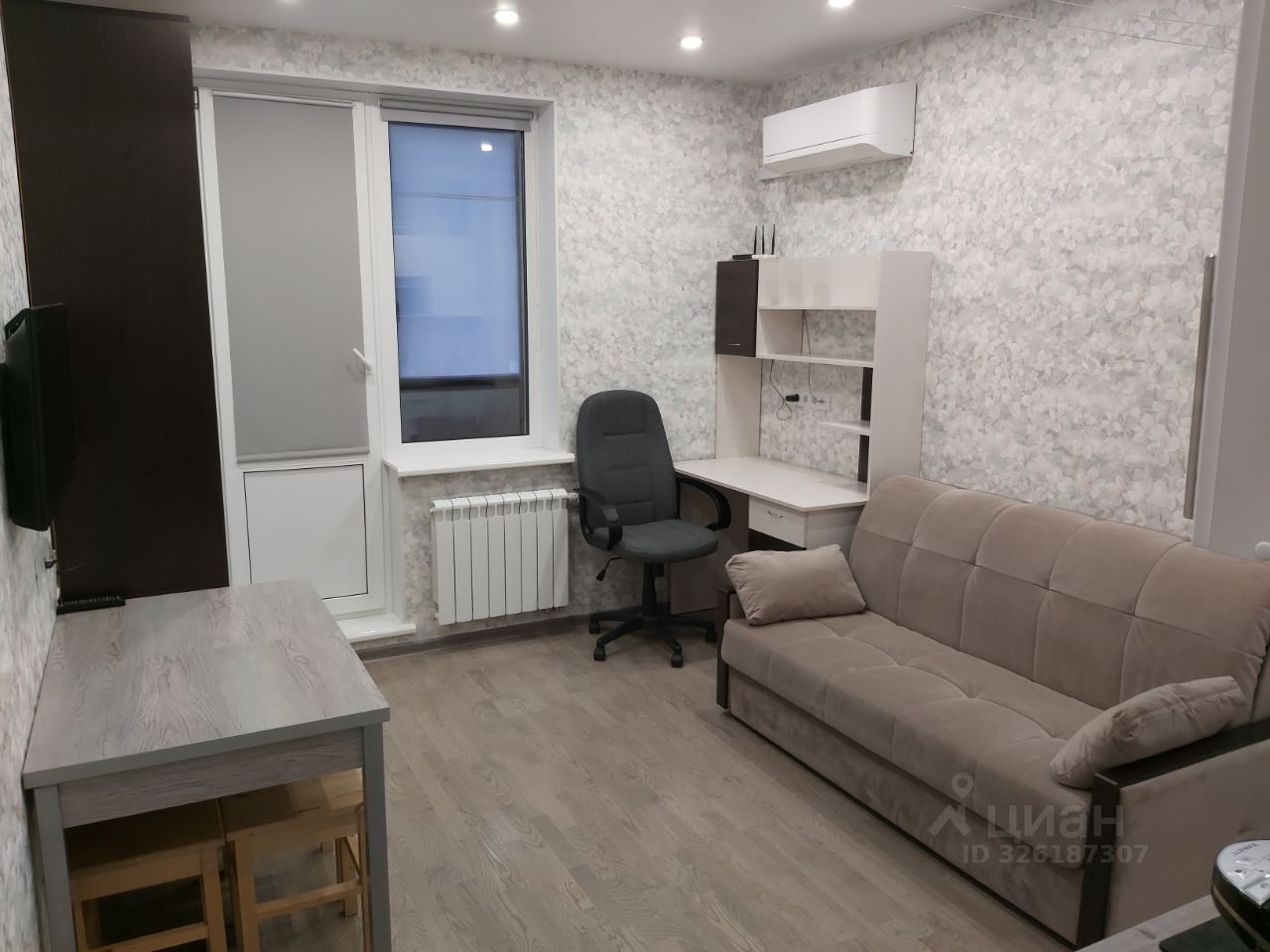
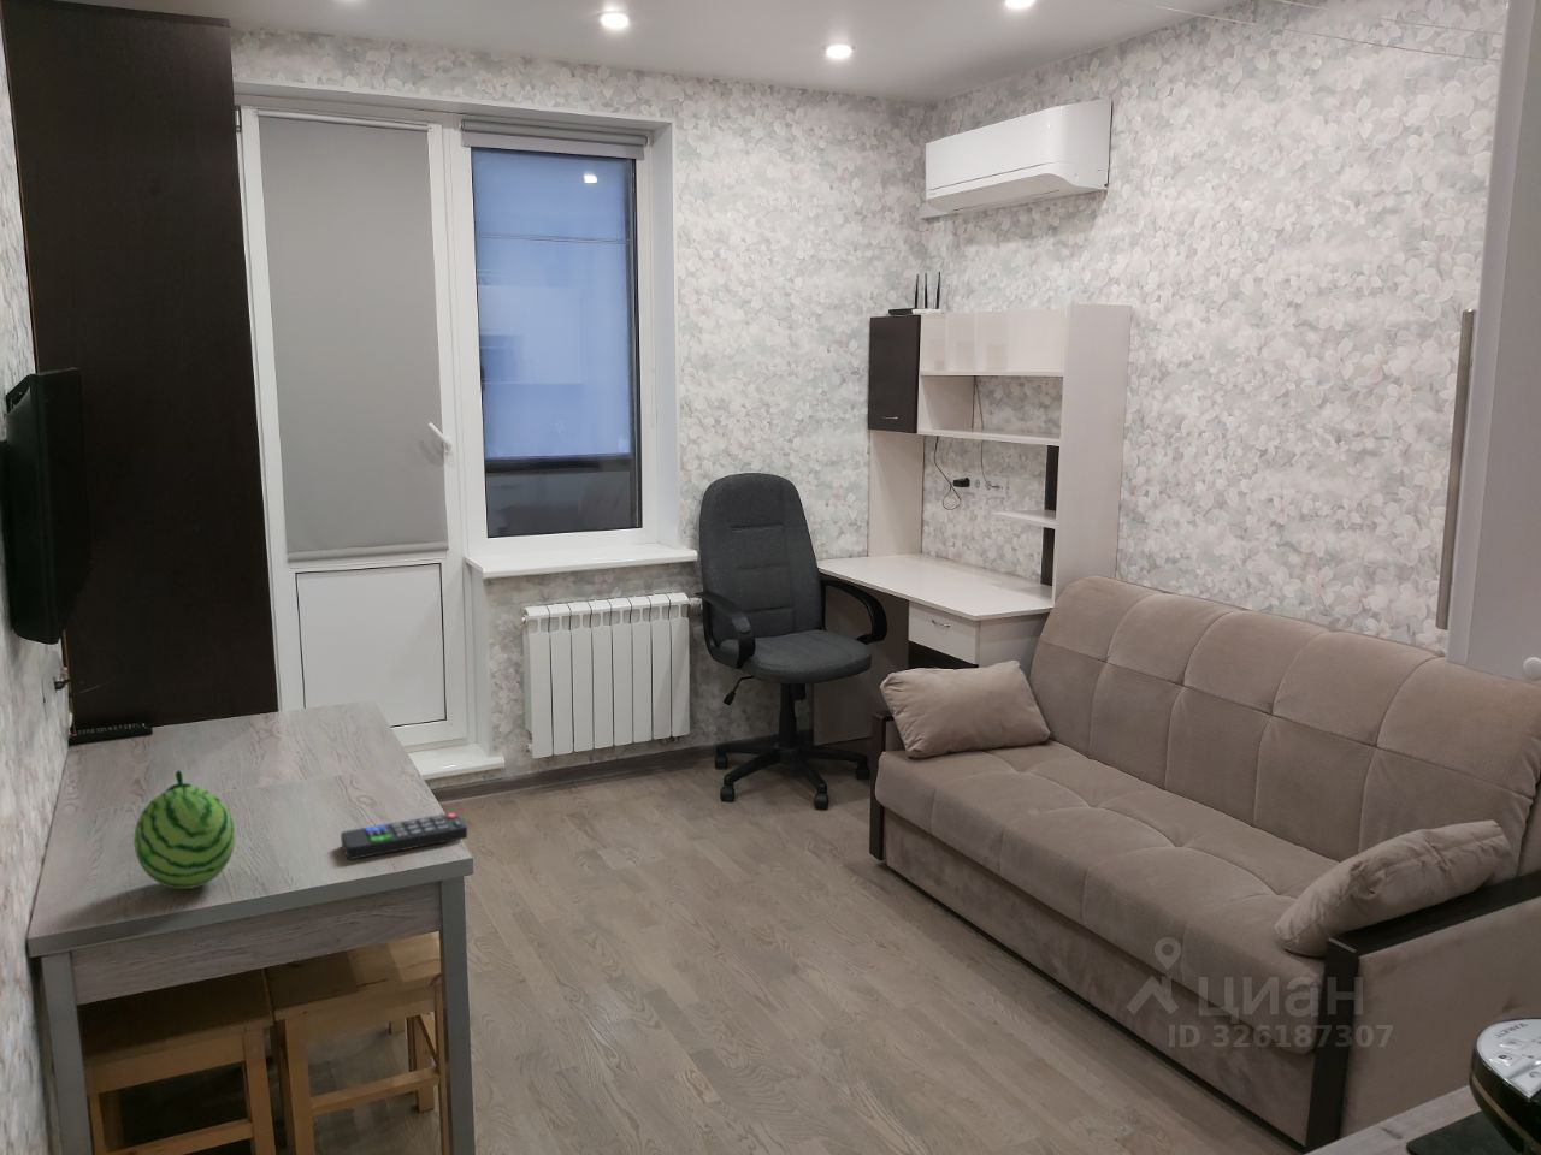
+ remote control [340,812,468,860]
+ fruit [132,769,235,891]
